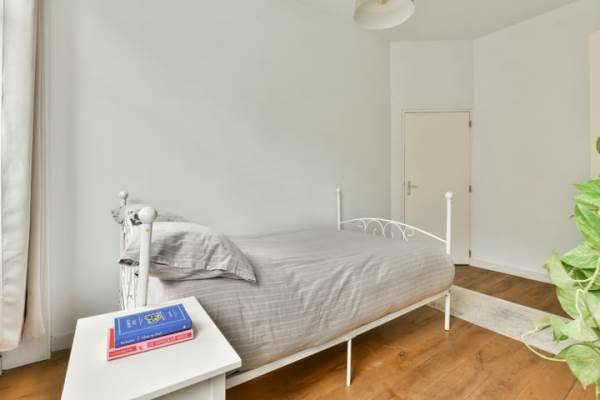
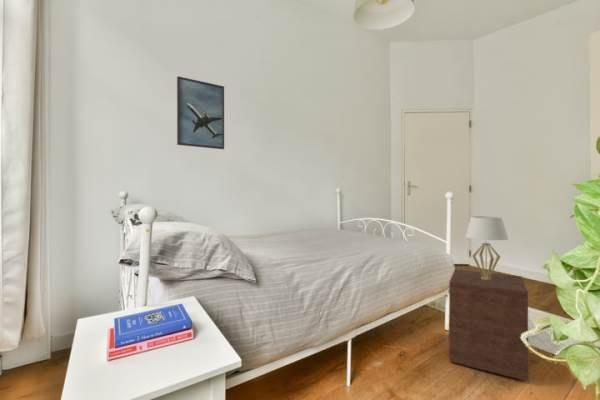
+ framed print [176,75,225,150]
+ table lamp [464,215,509,280]
+ nightstand [448,268,529,382]
